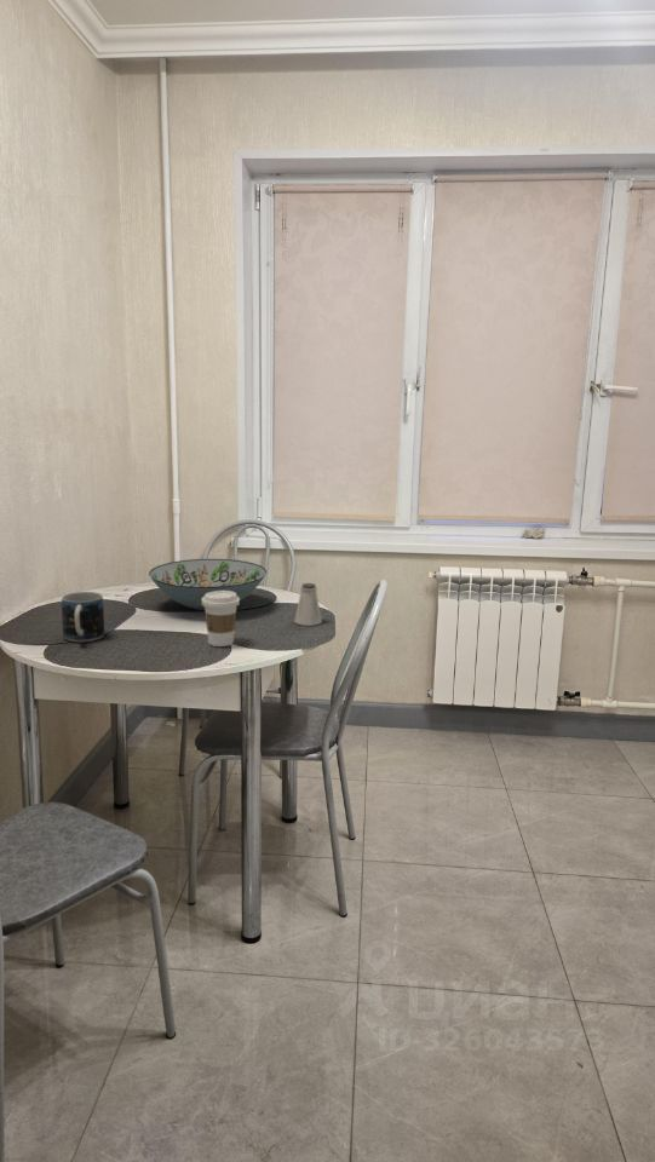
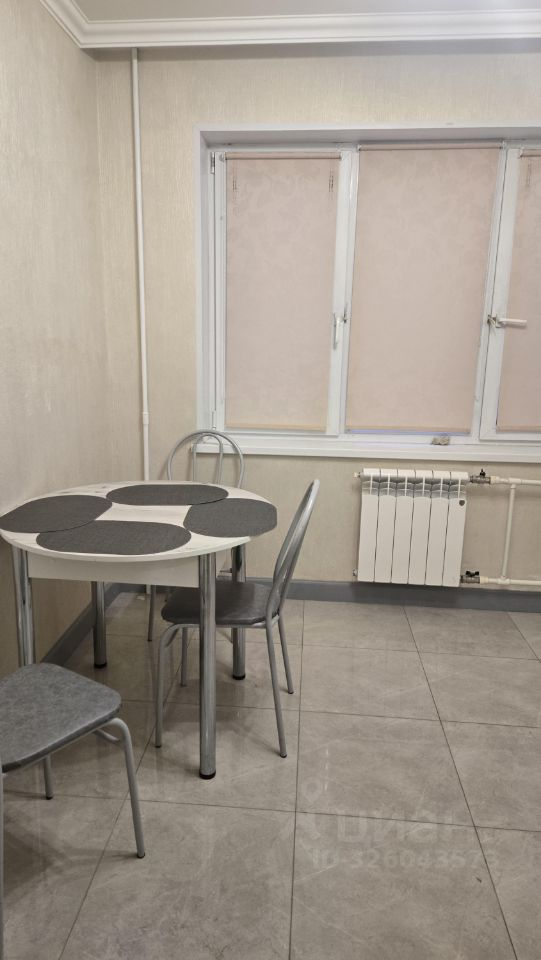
- saltshaker [293,582,323,627]
- coffee cup [202,591,241,648]
- mug [61,591,105,643]
- decorative bowl [148,558,268,611]
